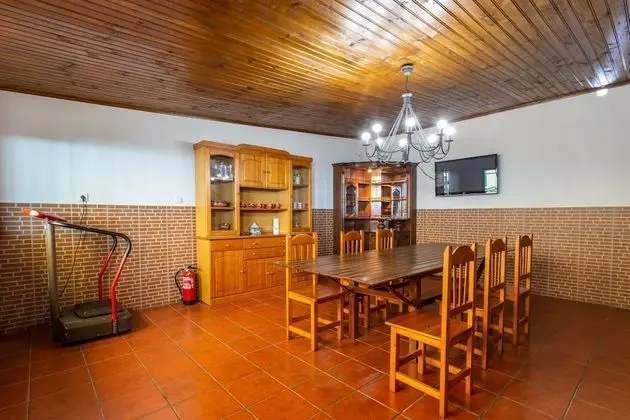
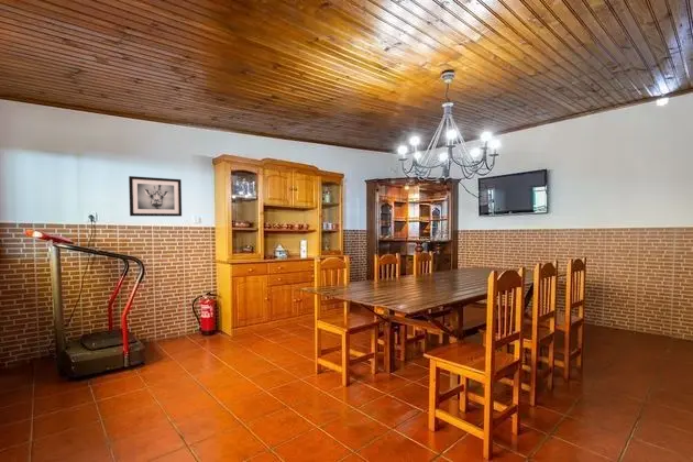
+ wall art [128,175,183,218]
